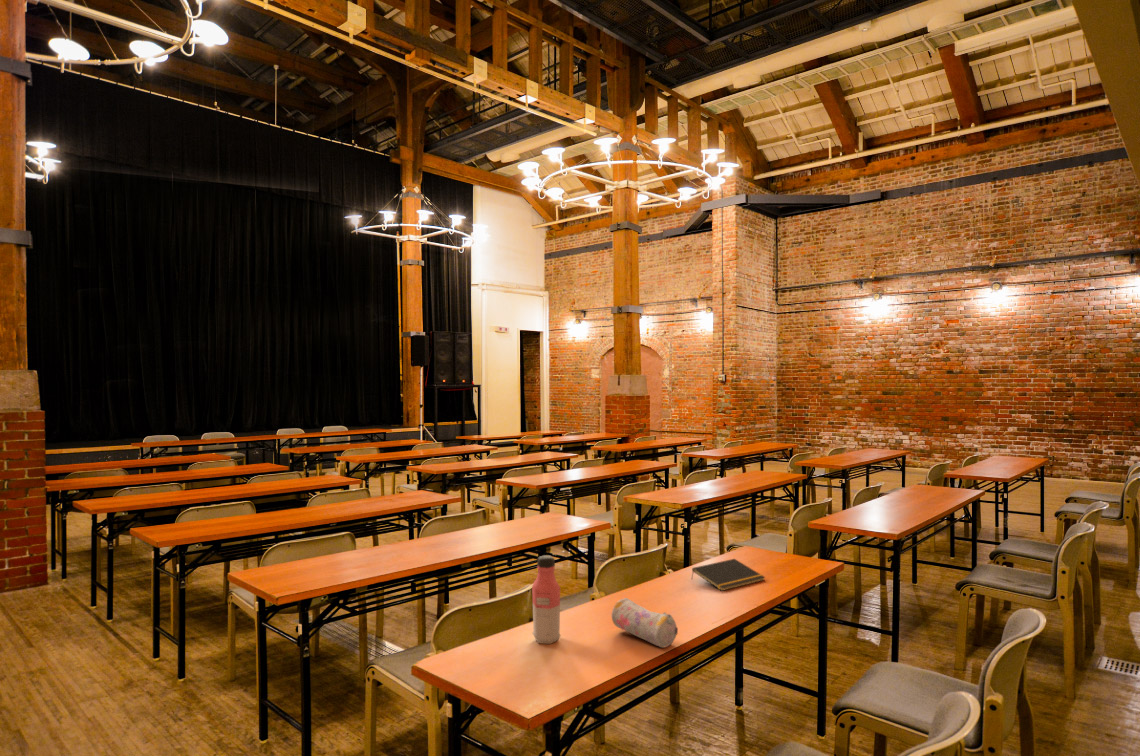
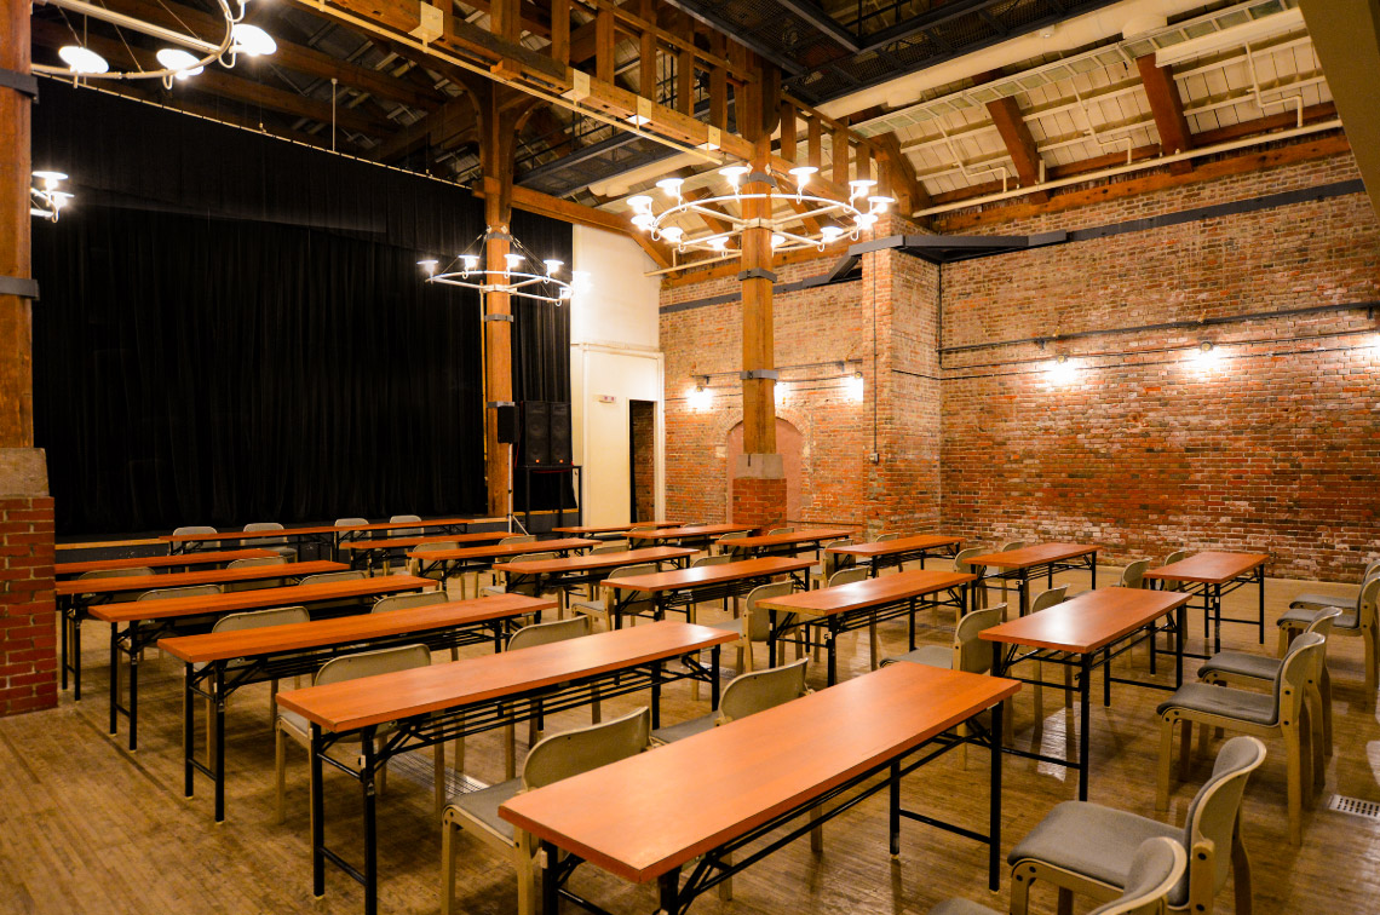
- pencil case [611,597,679,649]
- water bottle [531,554,561,645]
- notepad [690,558,766,592]
